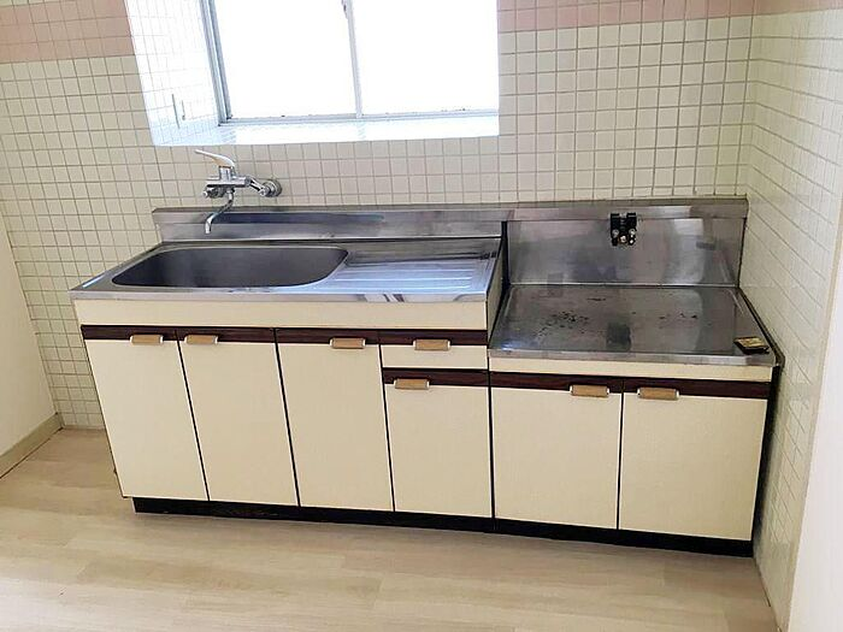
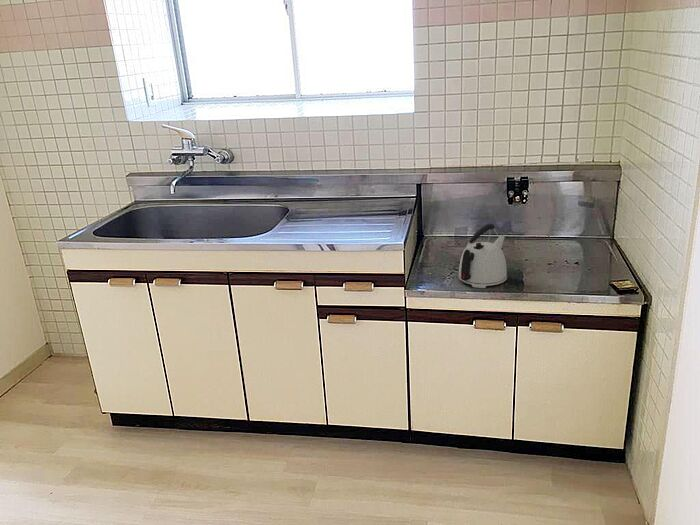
+ kettle [457,222,508,289]
